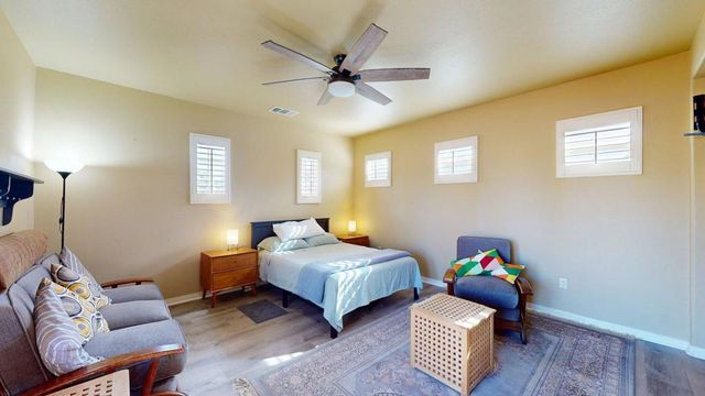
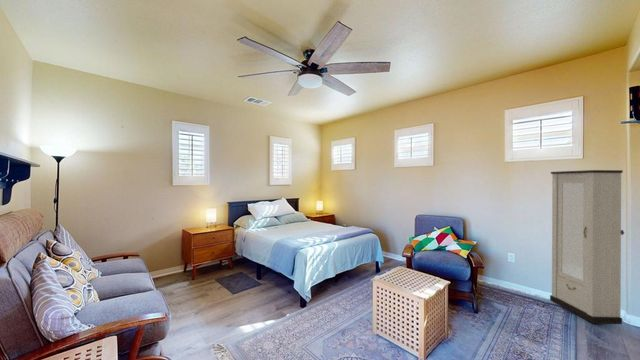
+ cabinet [549,169,625,325]
